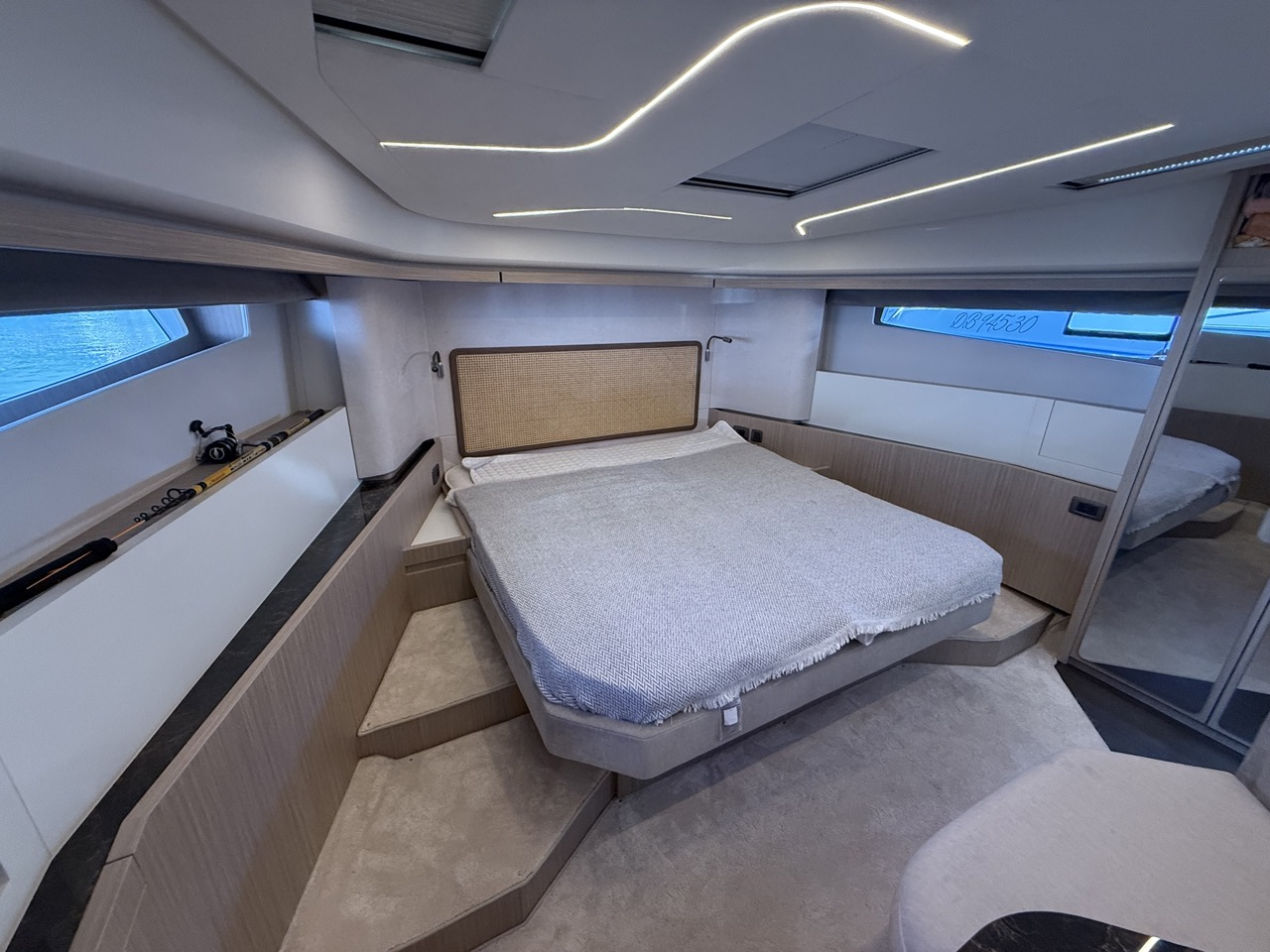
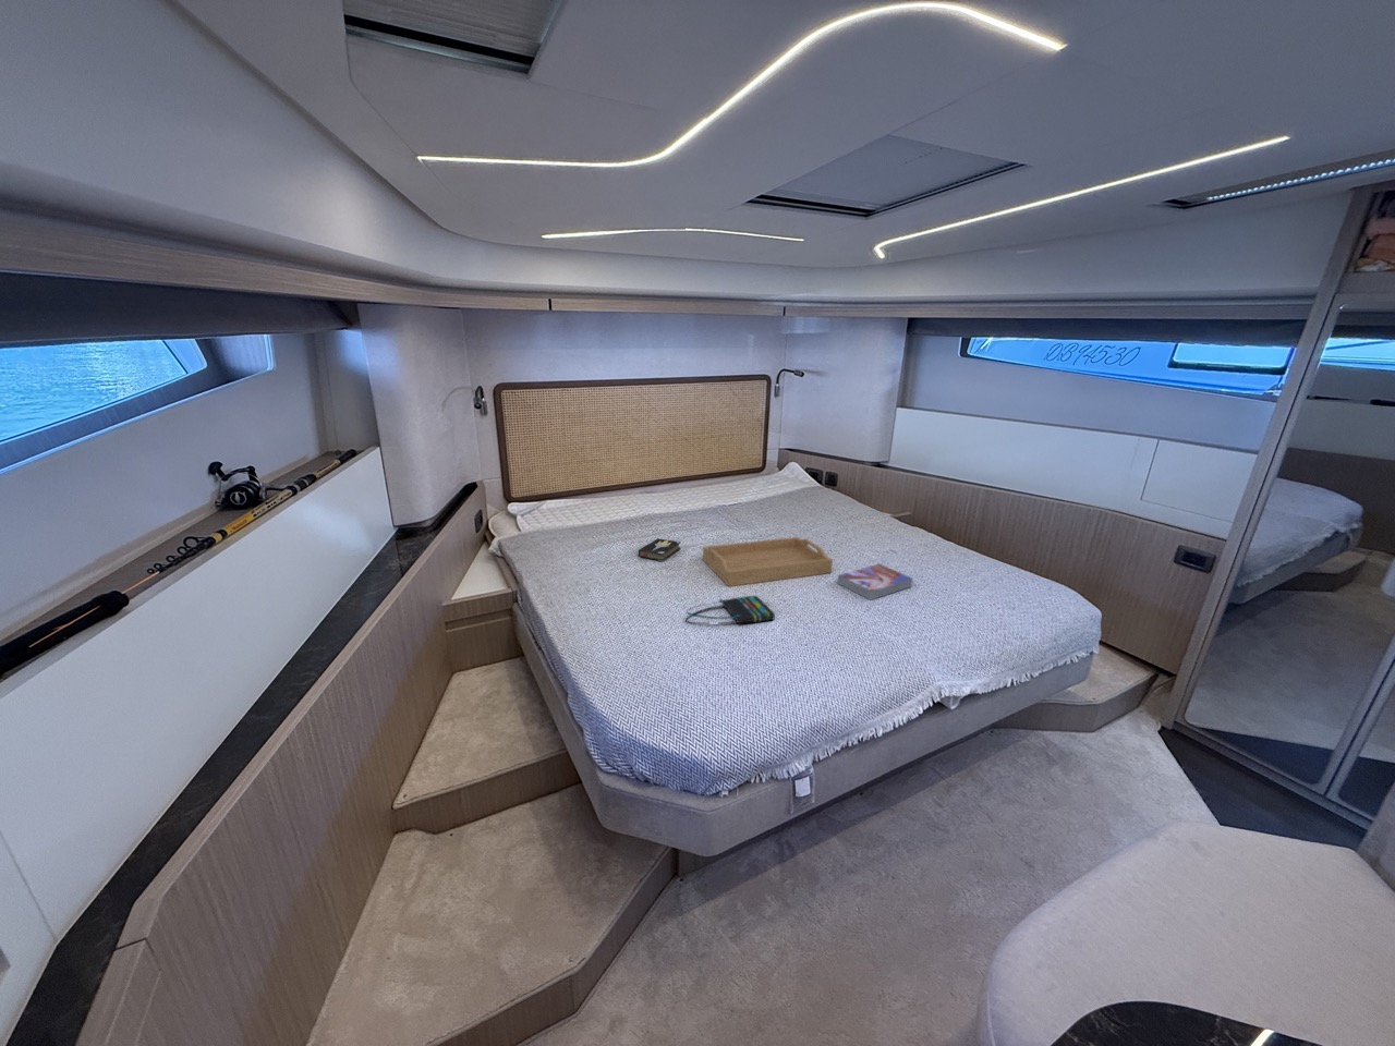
+ serving tray [702,536,834,588]
+ tote bag [684,594,775,626]
+ hardback book [637,537,681,563]
+ textbook [836,564,913,601]
